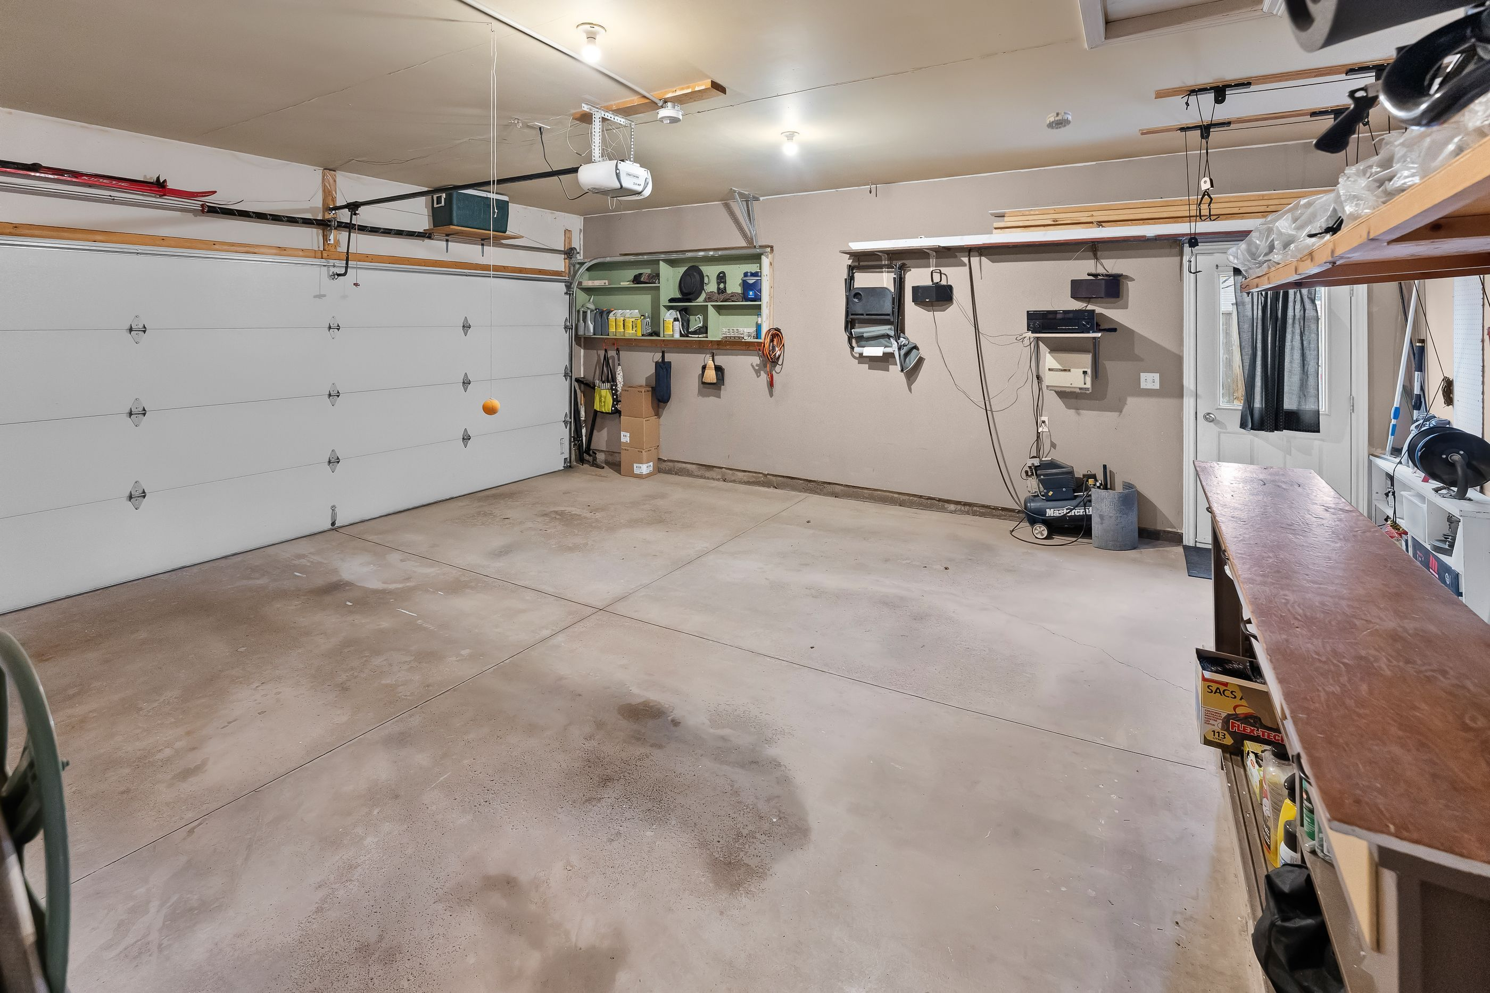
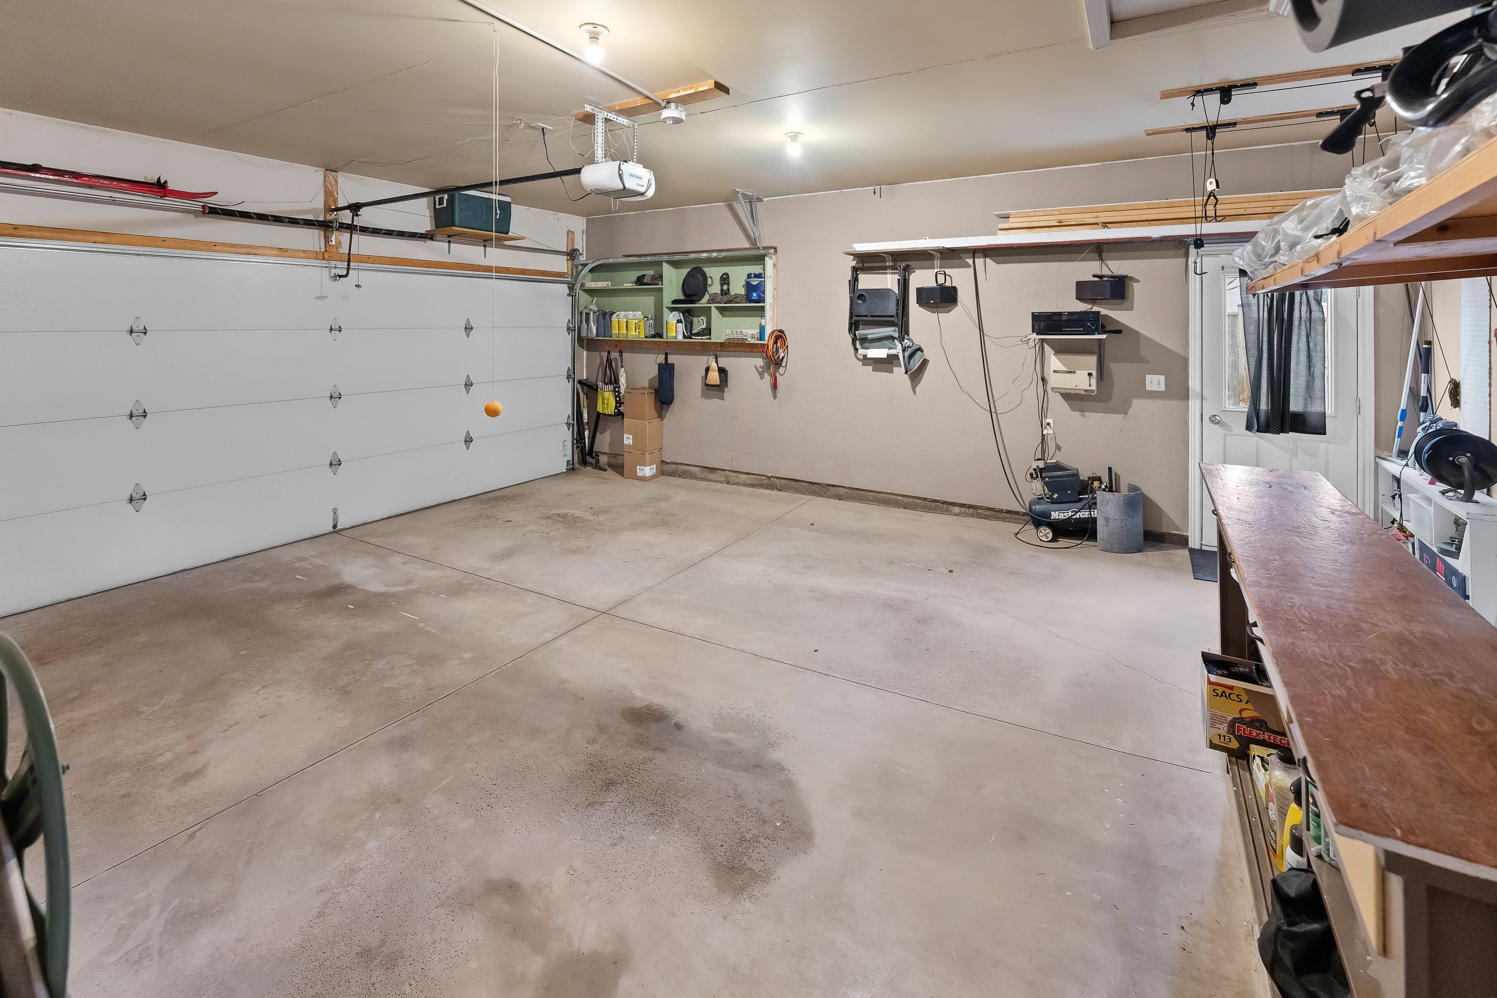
- smoke detector [1045,110,1072,130]
